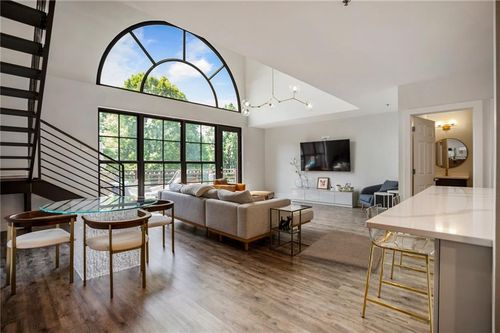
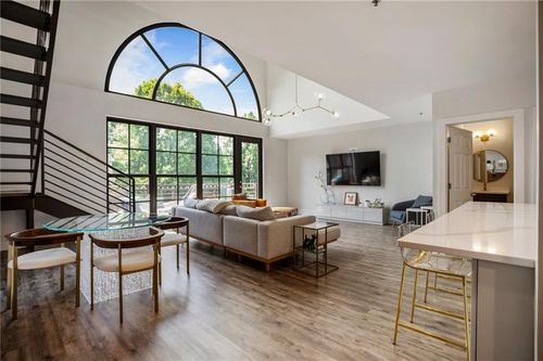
- rug [296,229,383,274]
